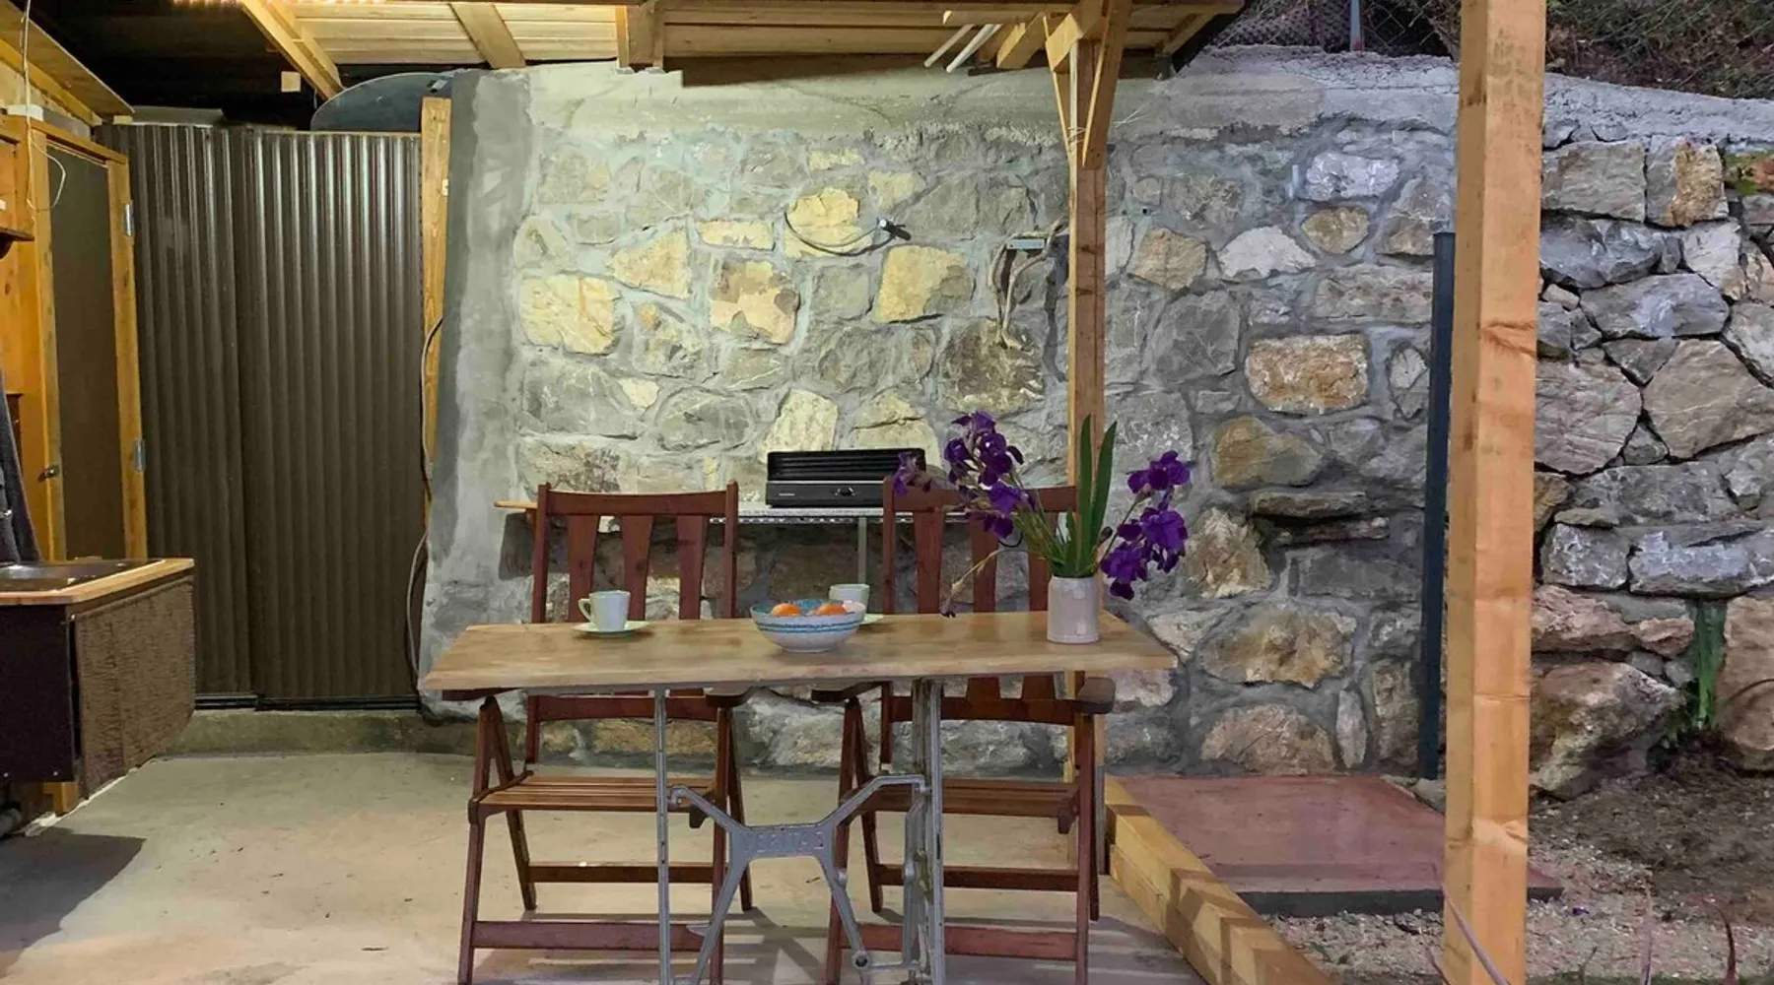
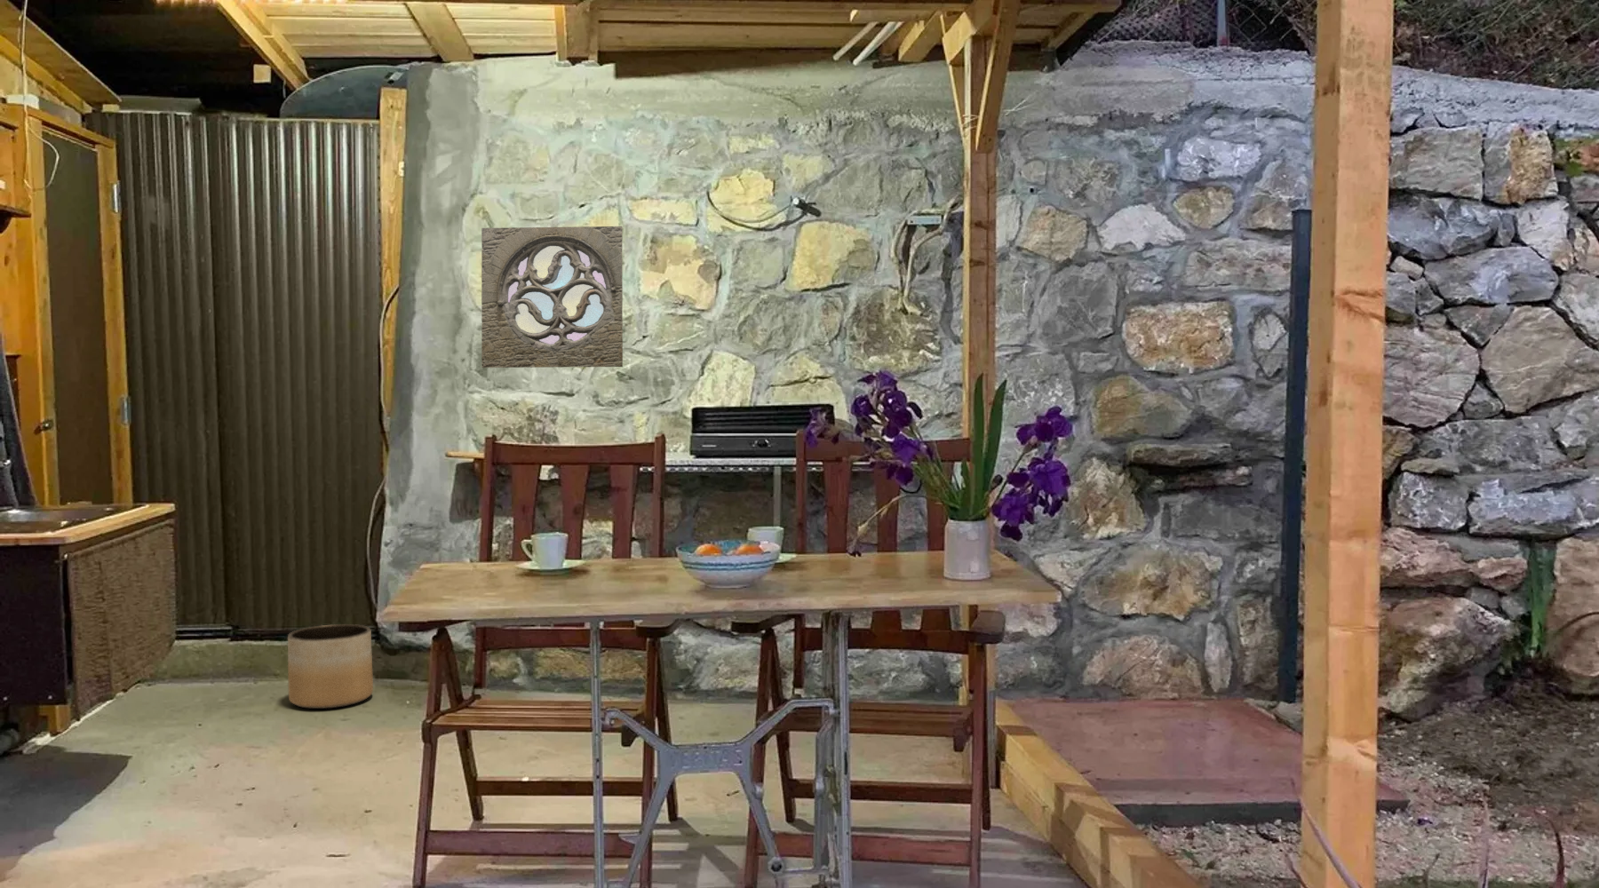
+ planter [287,623,374,710]
+ wall ornament [480,225,623,369]
